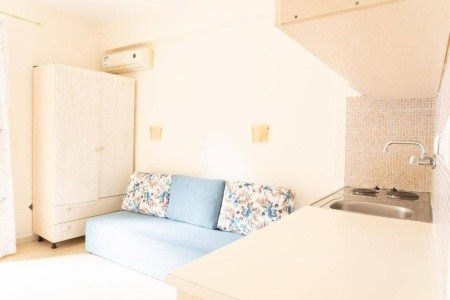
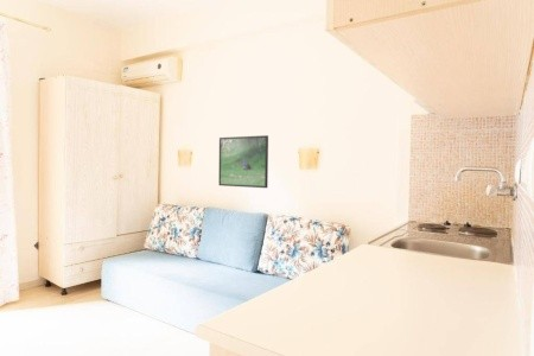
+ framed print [217,134,269,189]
